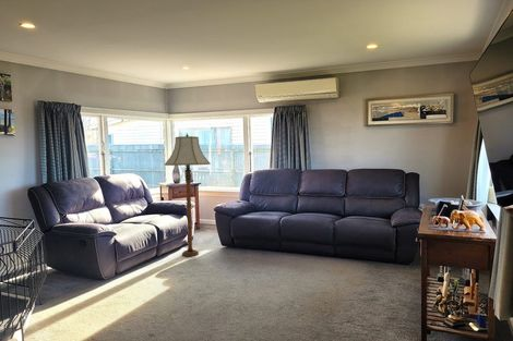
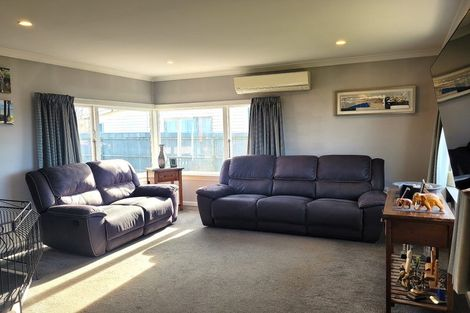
- floor lamp [164,132,212,257]
